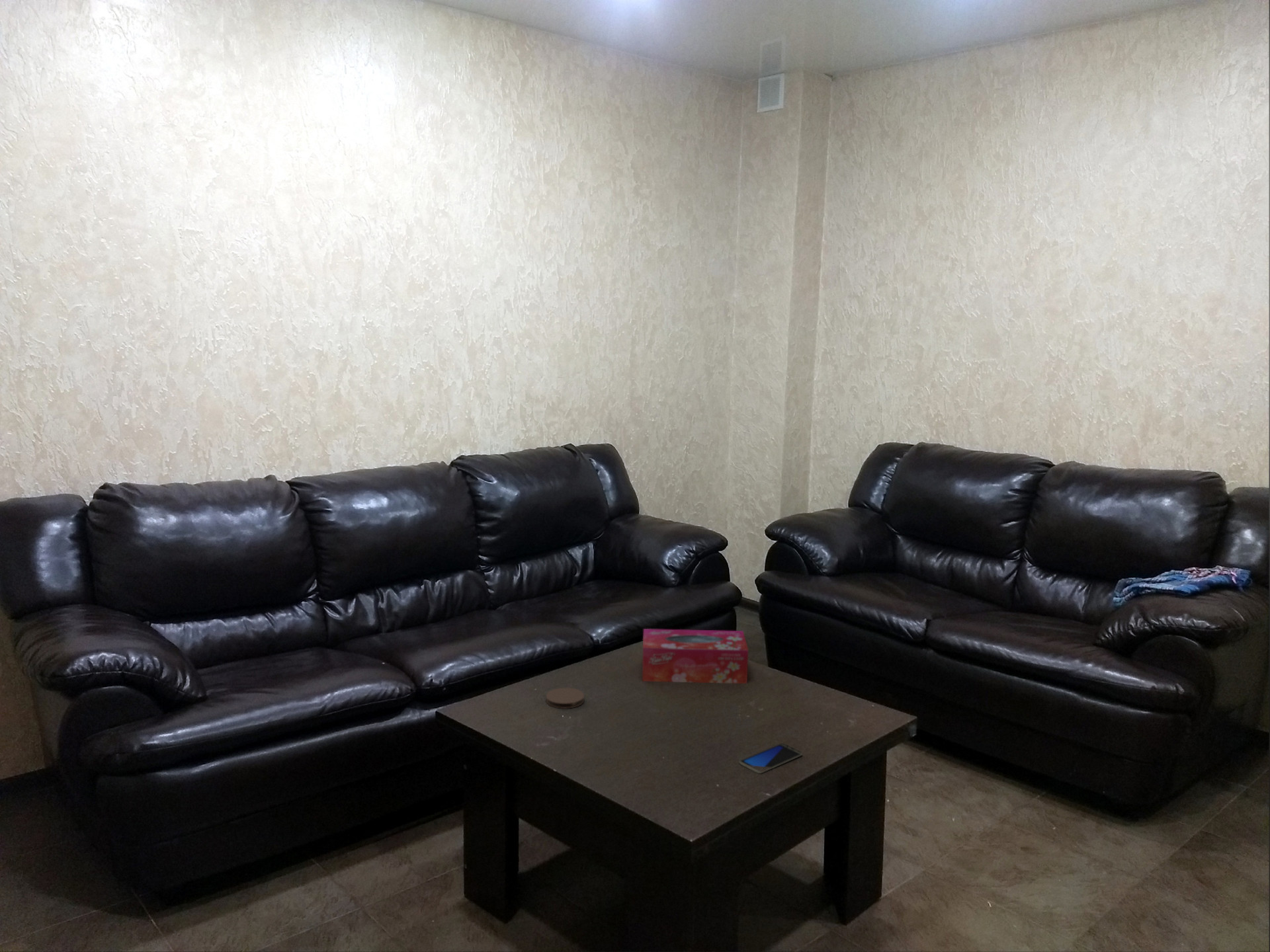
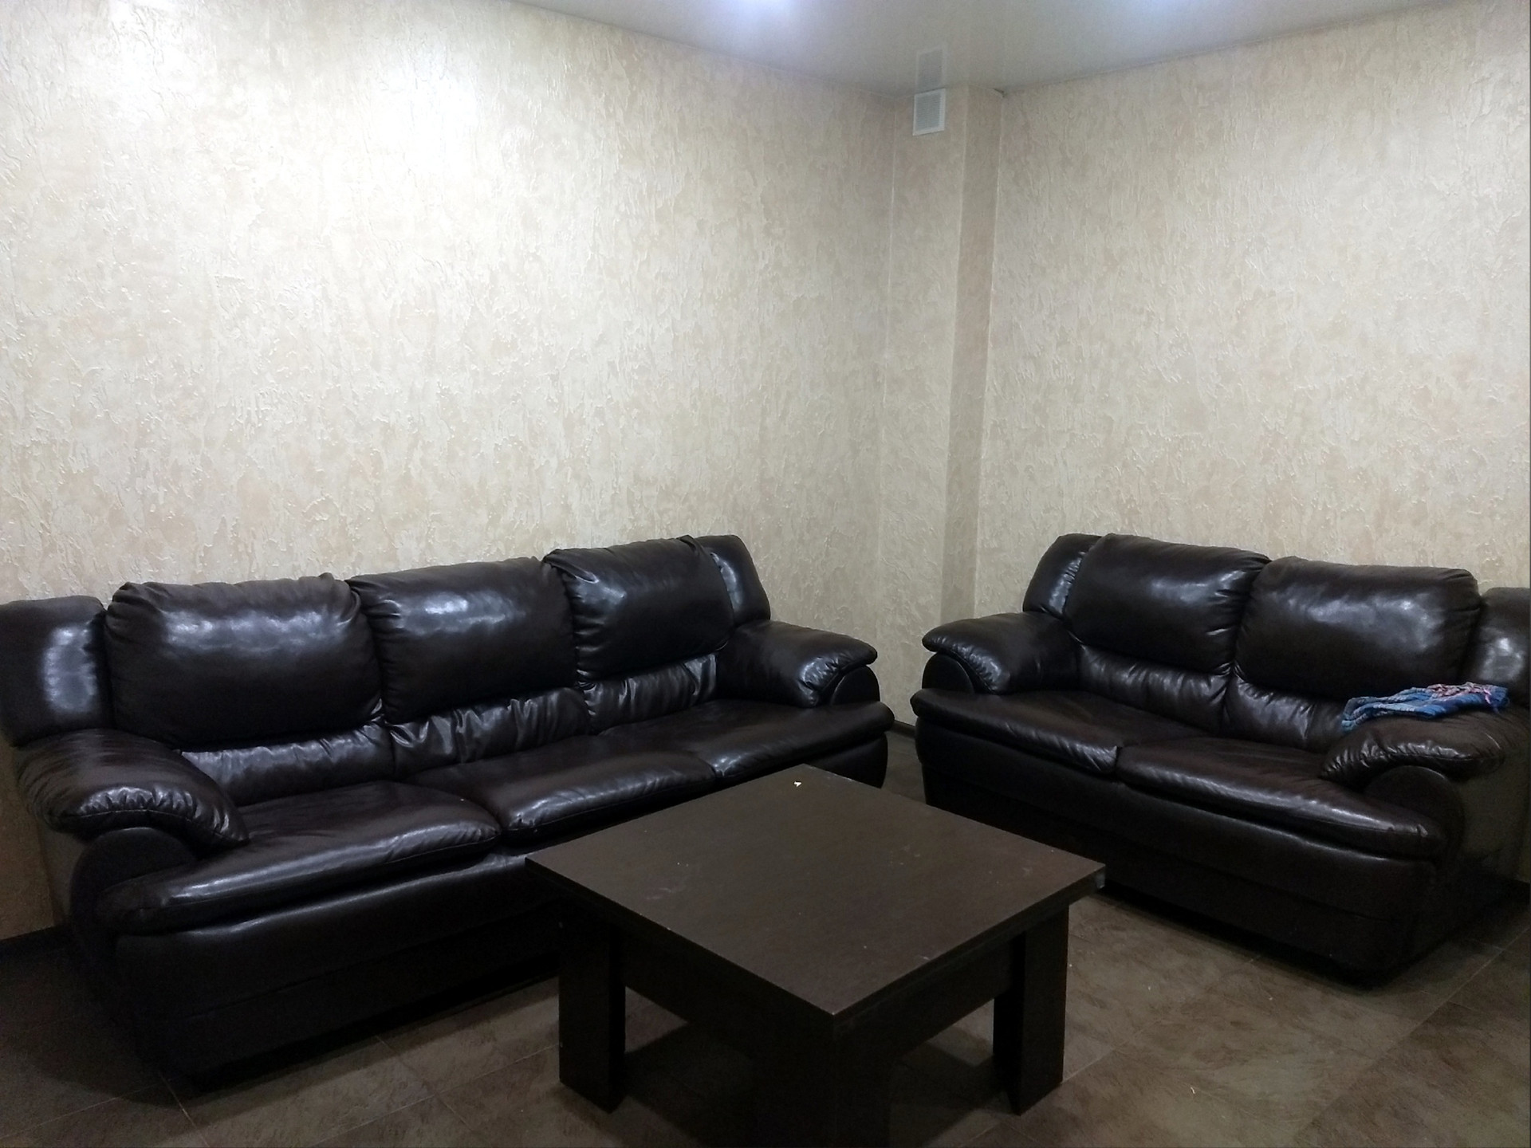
- smartphone [739,742,803,774]
- coaster [546,687,585,709]
- tissue box [642,628,749,684]
